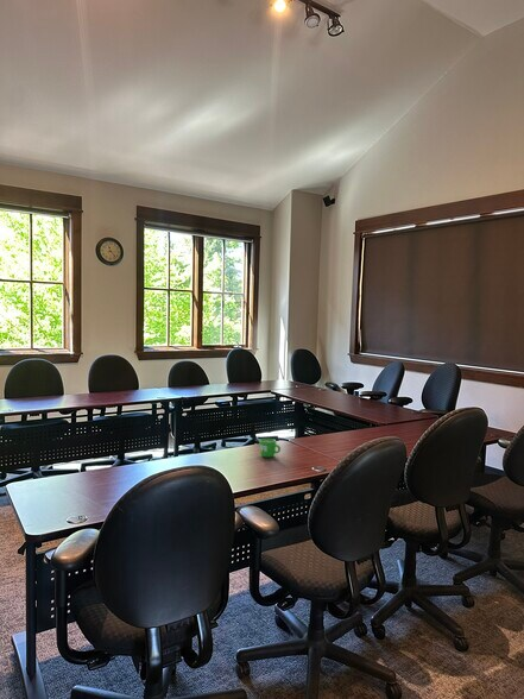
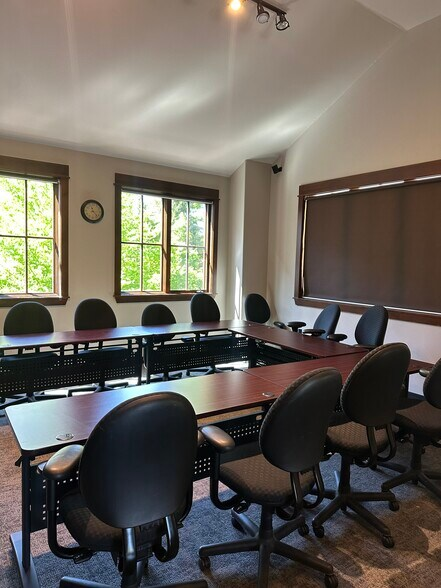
- mug [258,437,282,459]
